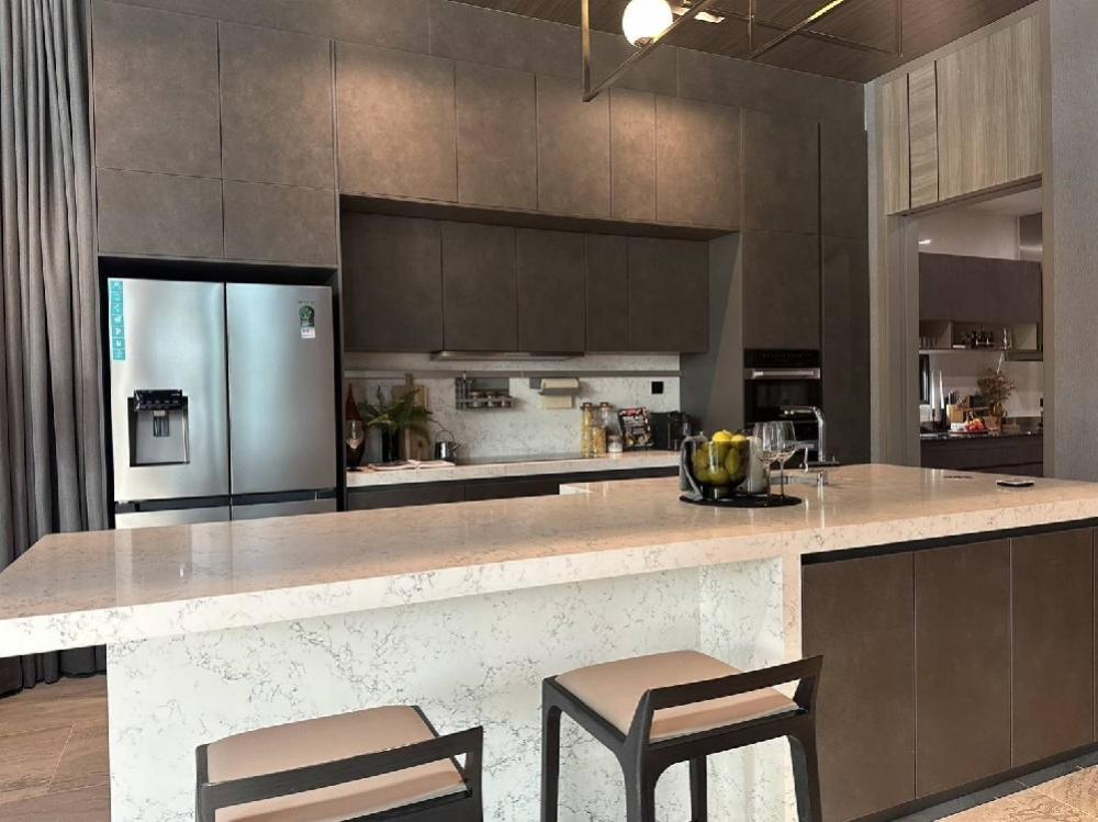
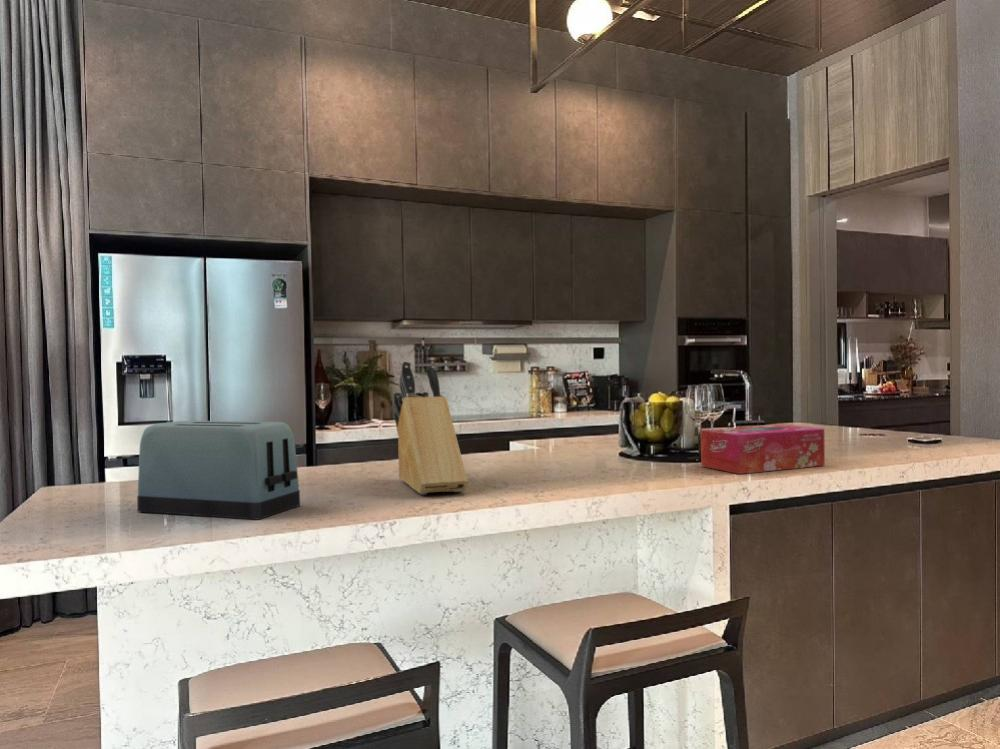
+ toaster [136,420,301,521]
+ knife block [392,360,469,495]
+ tissue box [700,423,826,475]
